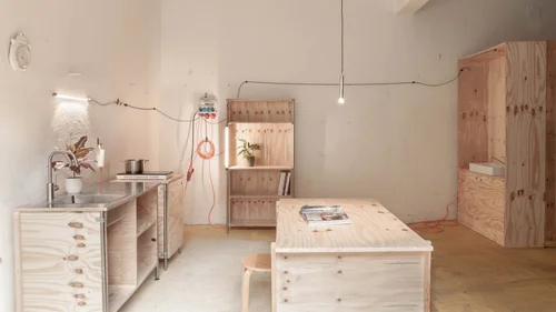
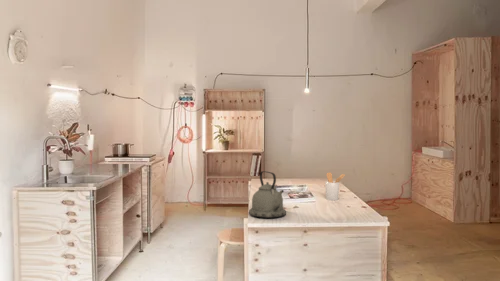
+ kettle [248,170,287,219]
+ utensil holder [324,171,346,201]
